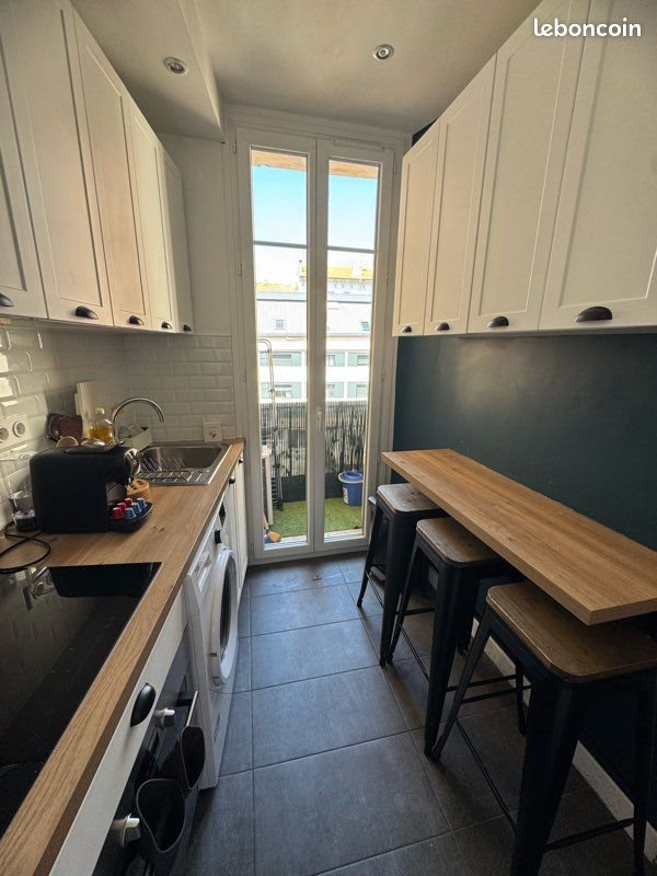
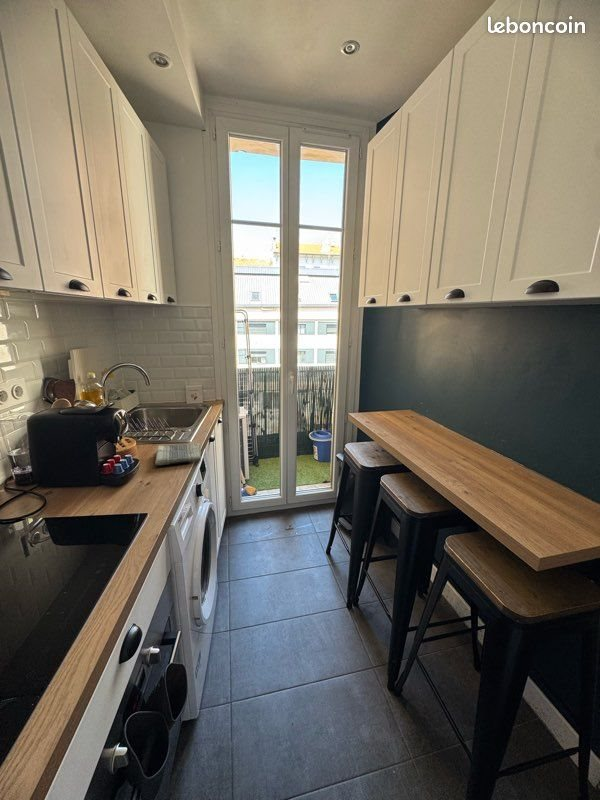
+ dish towel [154,442,202,466]
